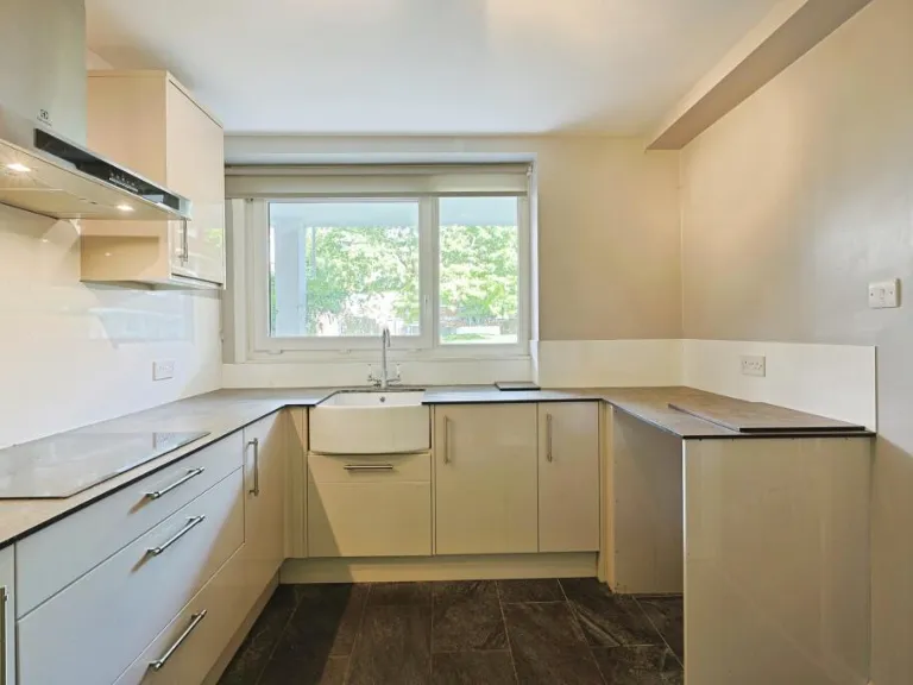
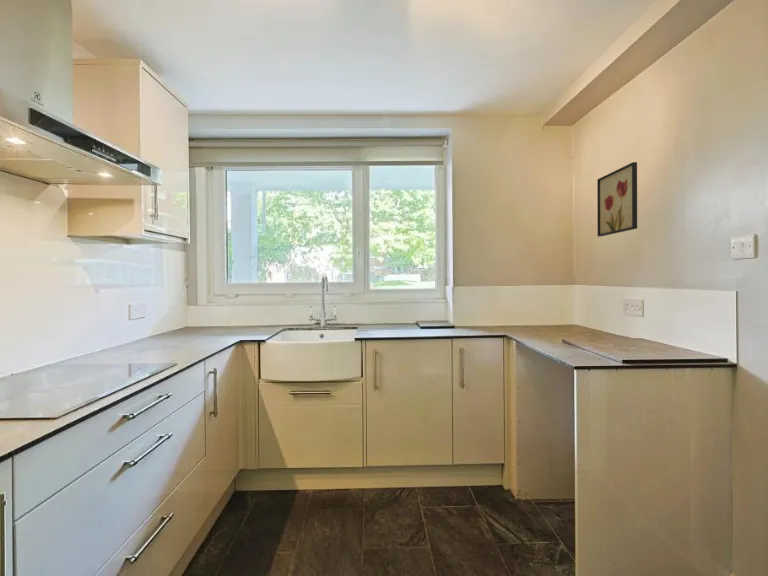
+ wall art [596,161,638,238]
